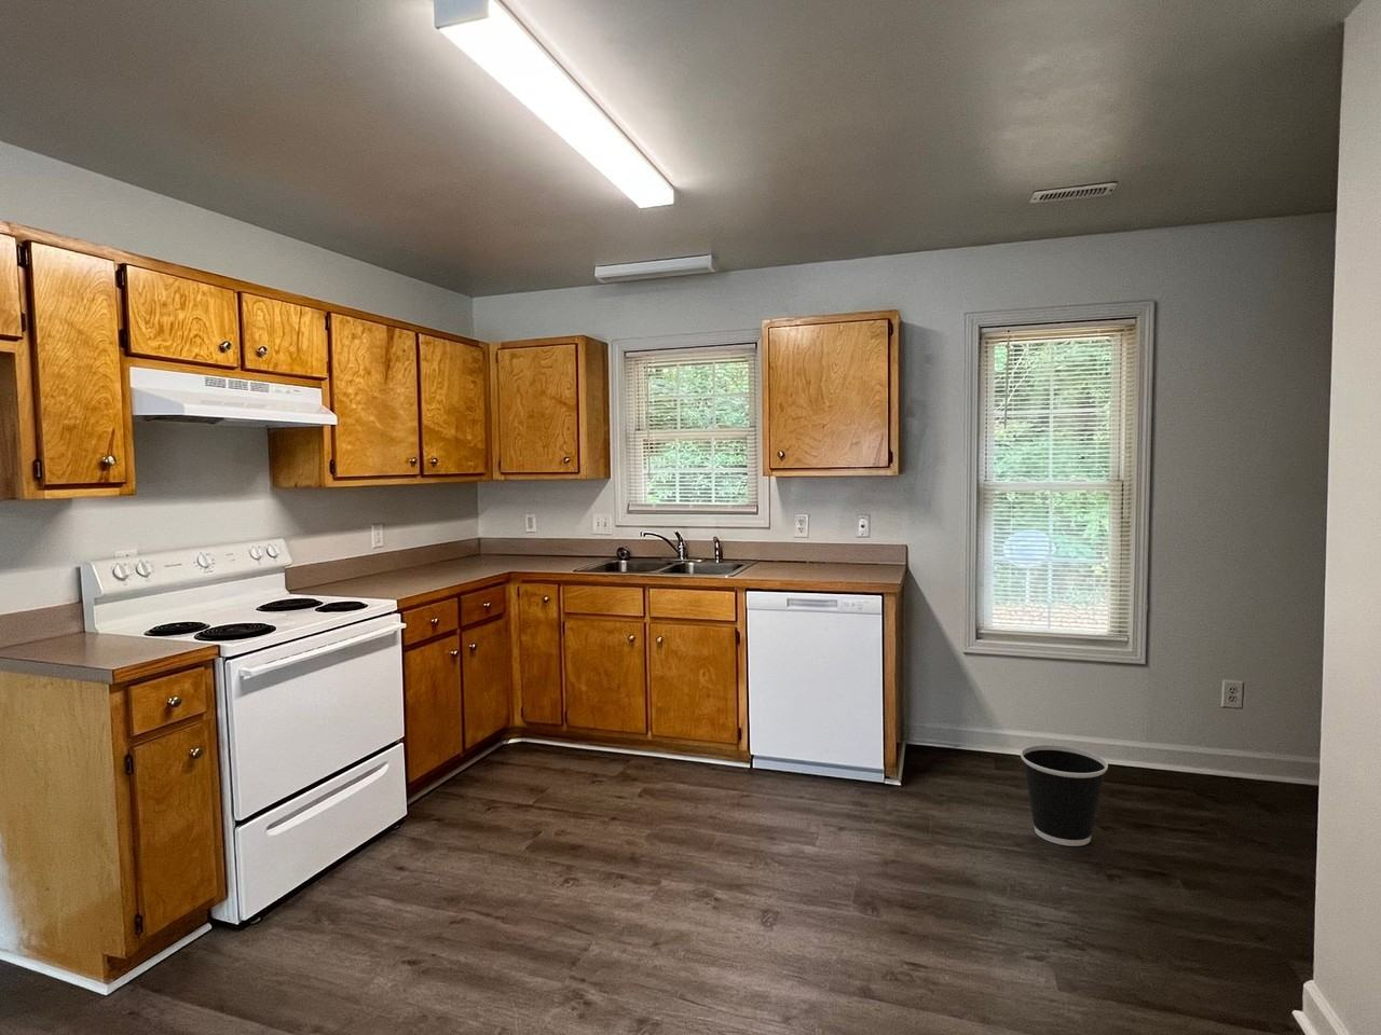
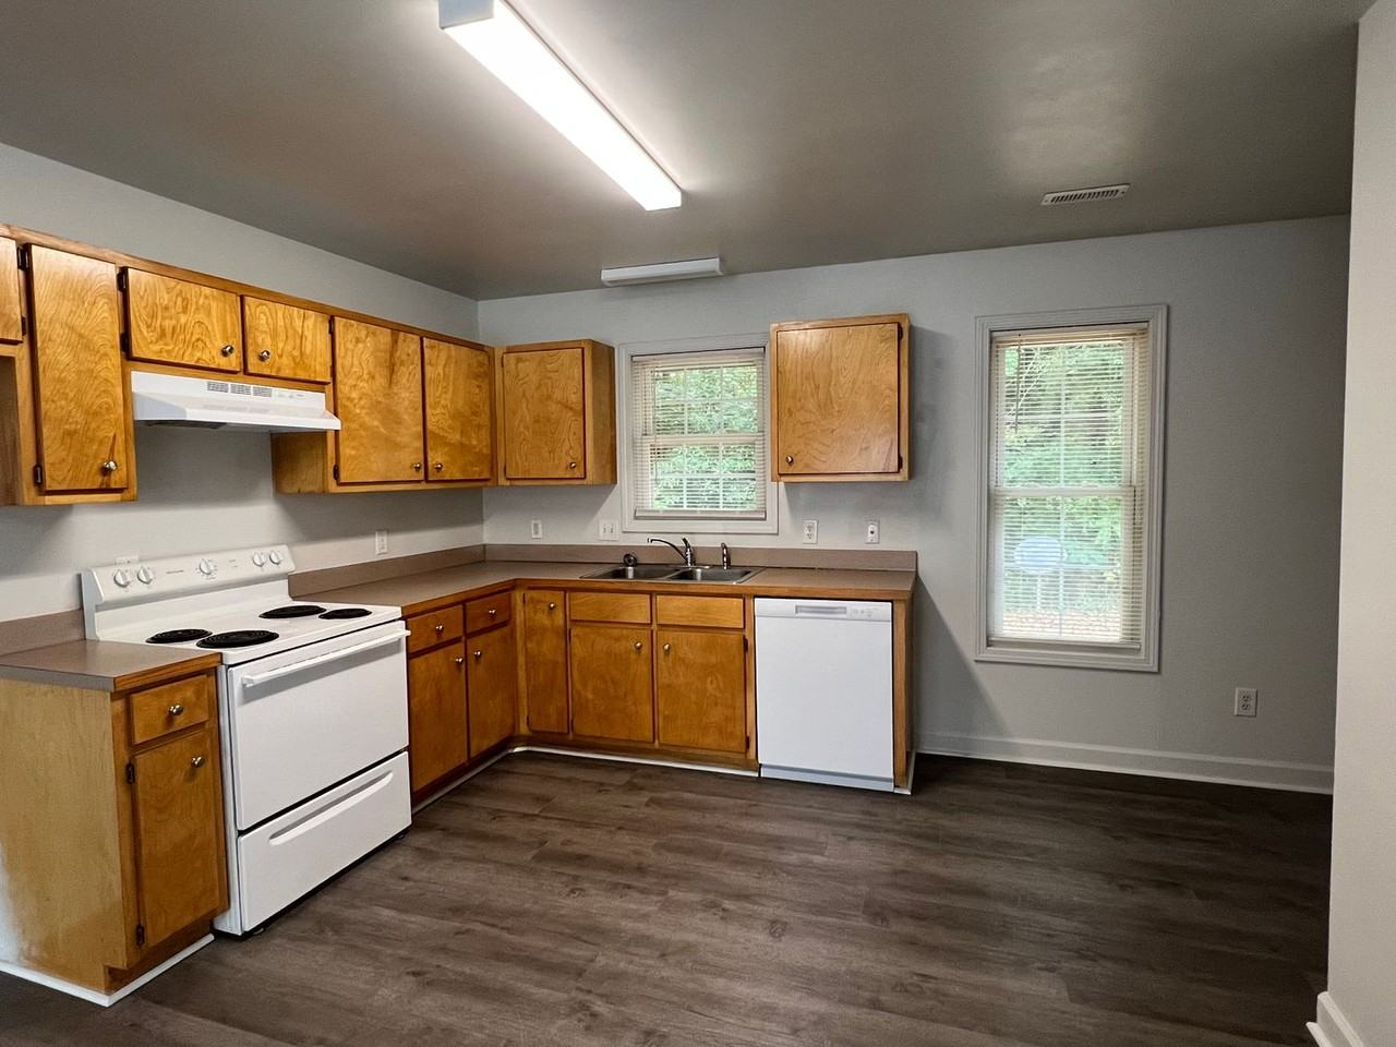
- wastebasket [1020,744,1109,847]
